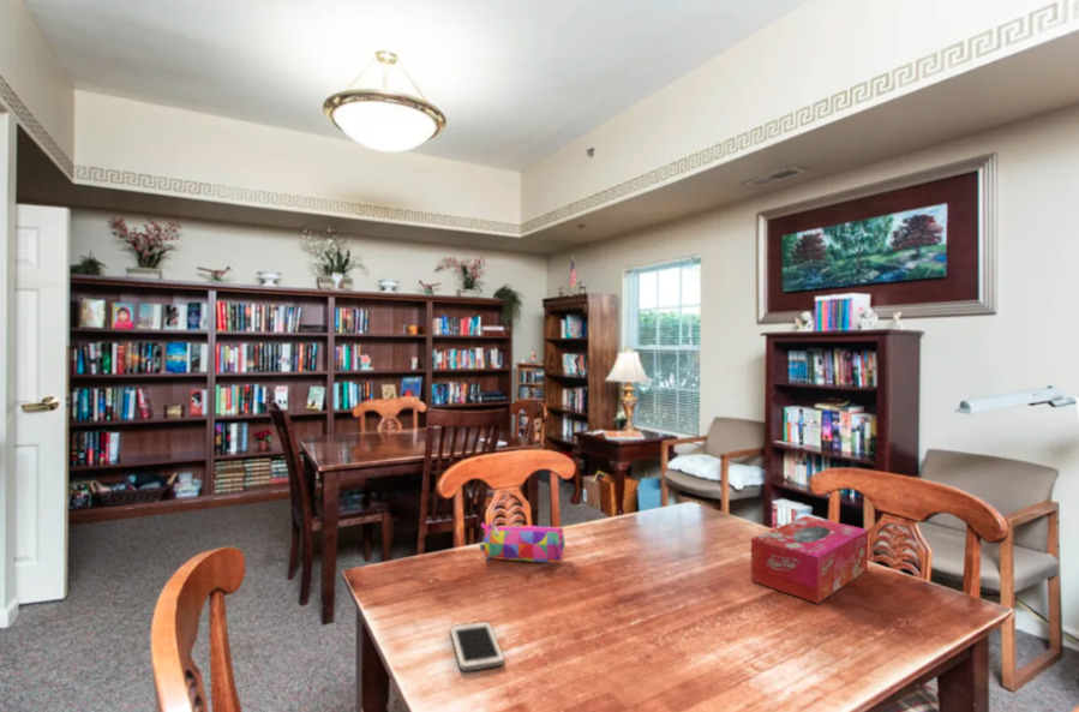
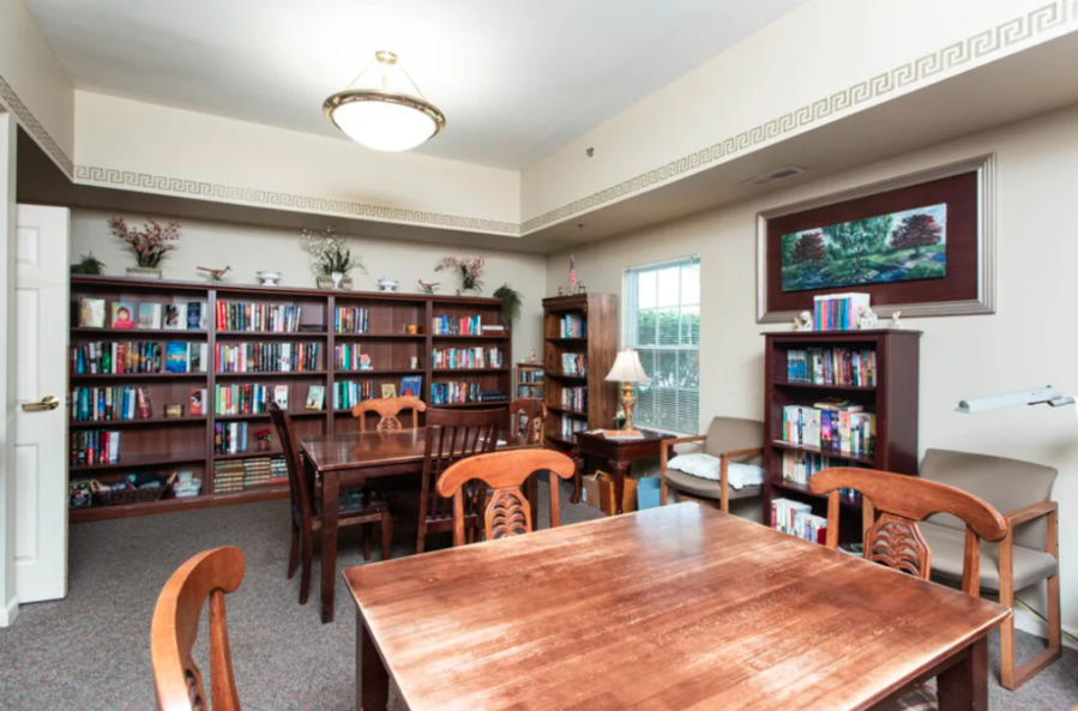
- tissue box [750,515,869,604]
- pencil case [479,521,567,564]
- cell phone [449,621,505,672]
